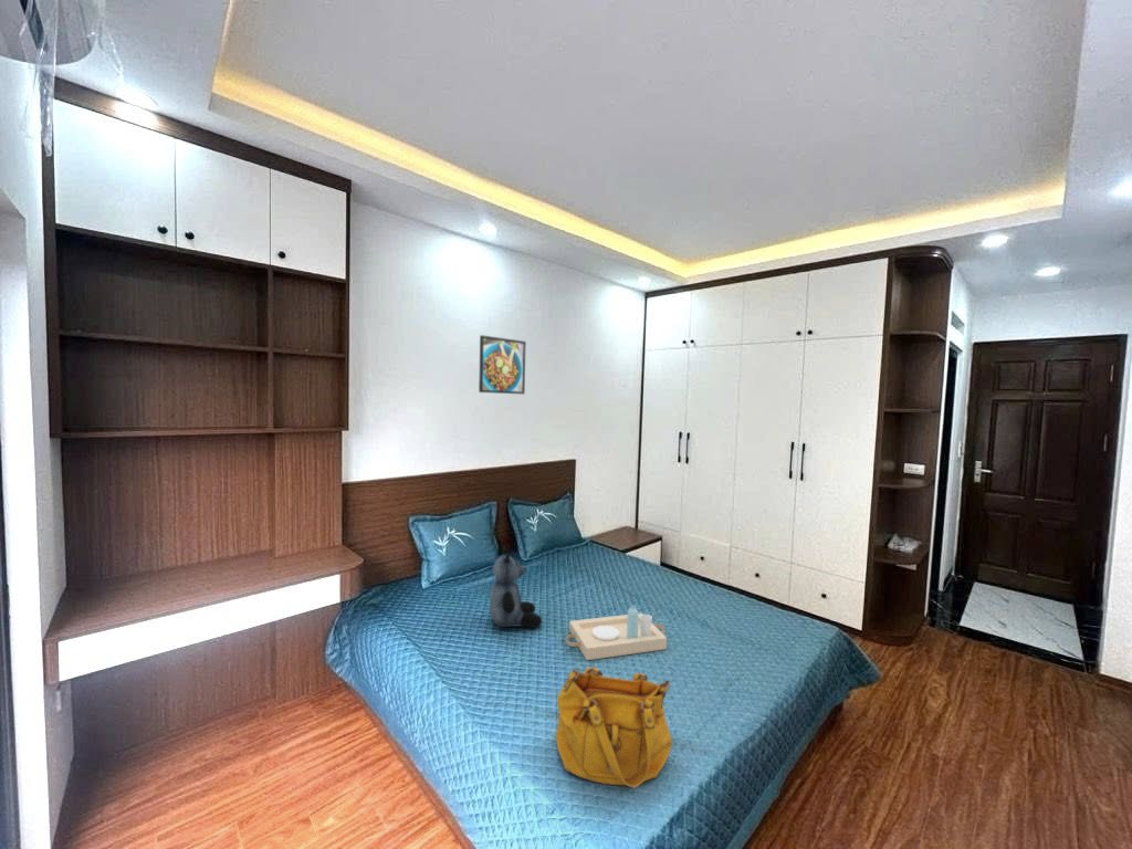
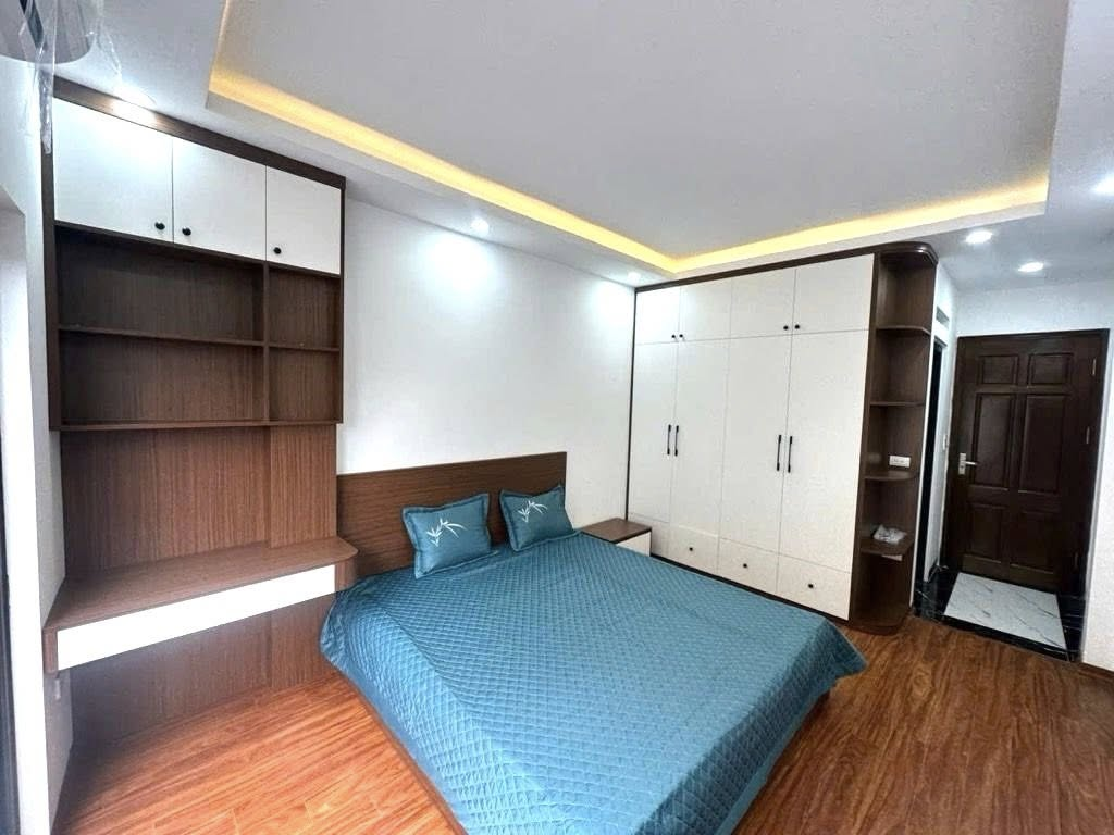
- teddy bear [489,545,543,629]
- handbag [554,665,673,789]
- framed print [478,334,527,395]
- serving tray [565,604,668,661]
